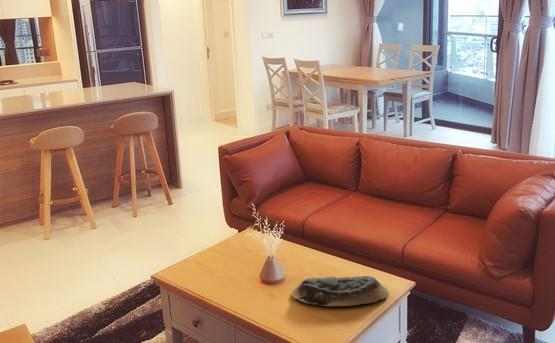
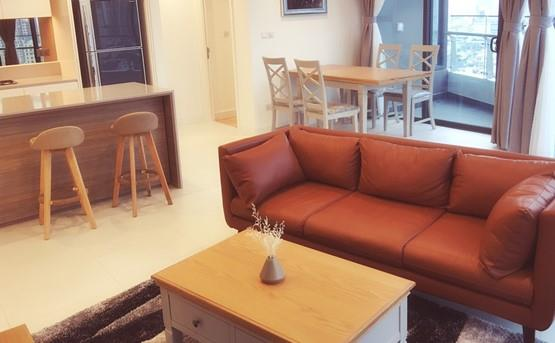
- decorative bowl [291,275,389,307]
